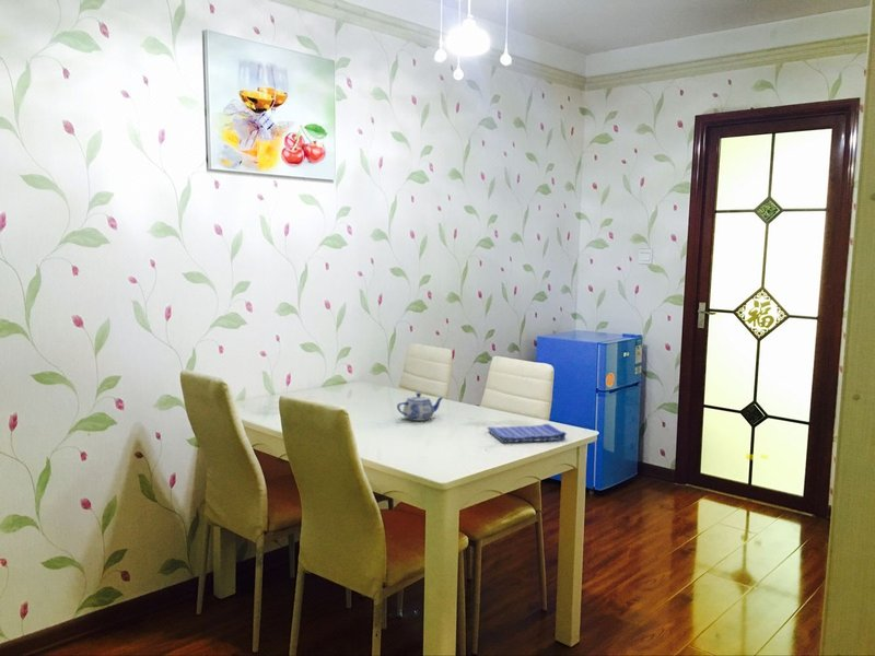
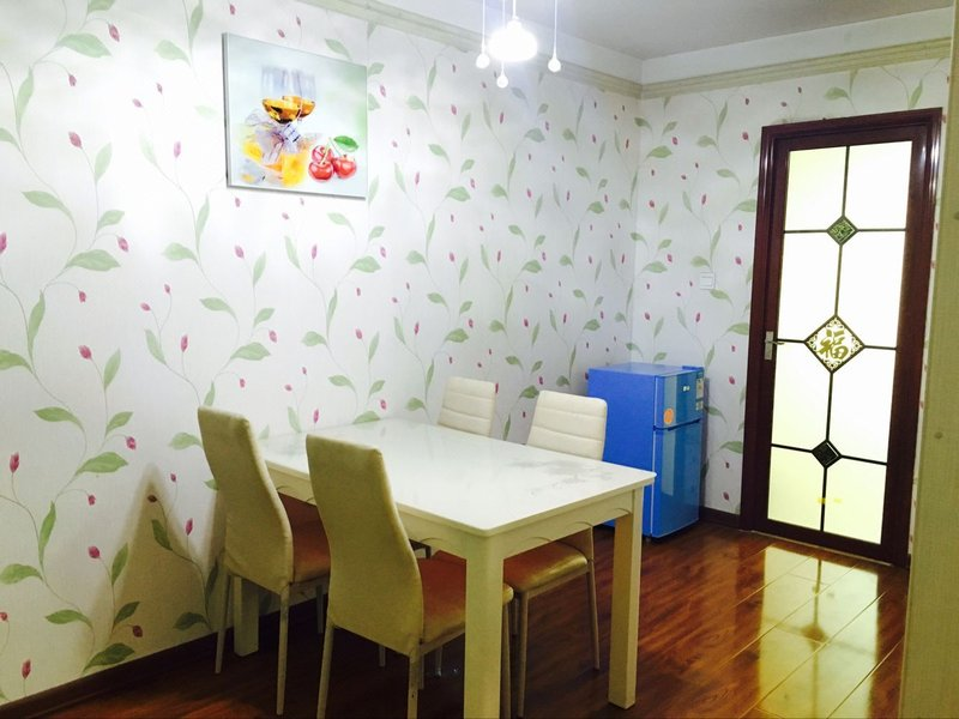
- teapot [396,391,445,422]
- dish towel [487,423,568,444]
